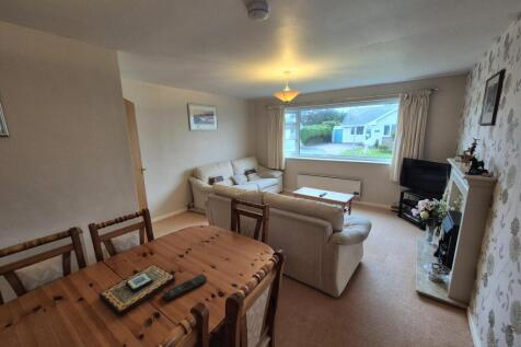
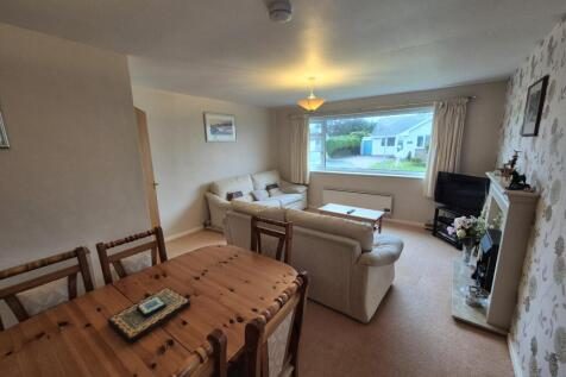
- remote control [163,274,208,301]
